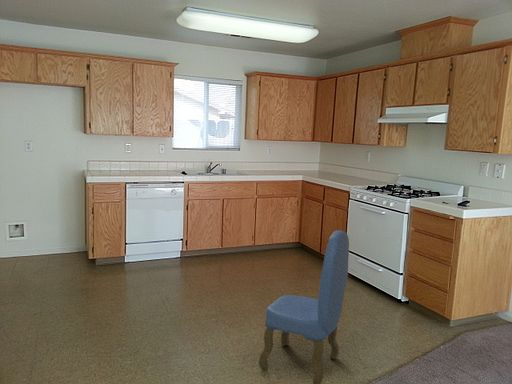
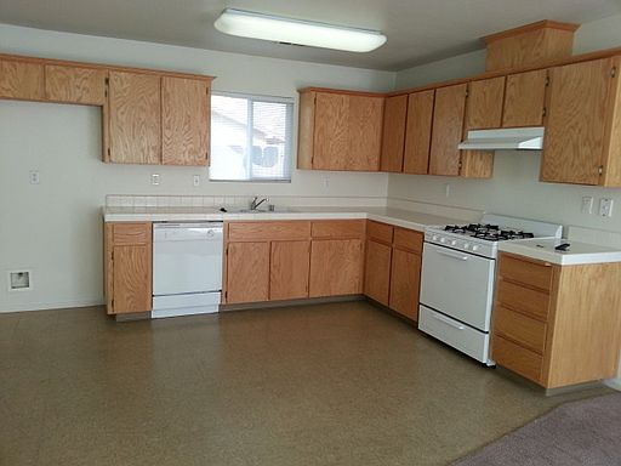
- dining chair [258,229,350,384]
